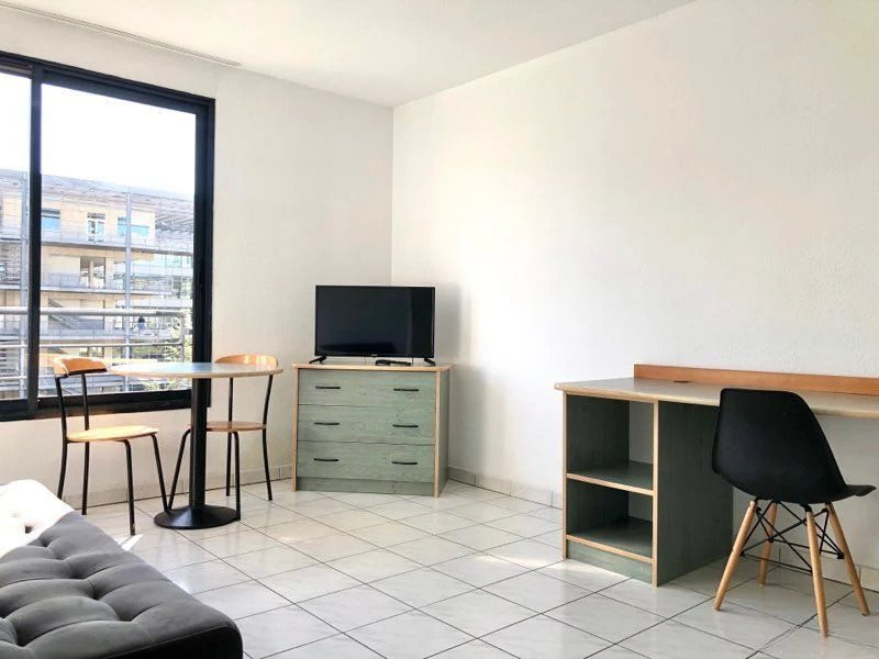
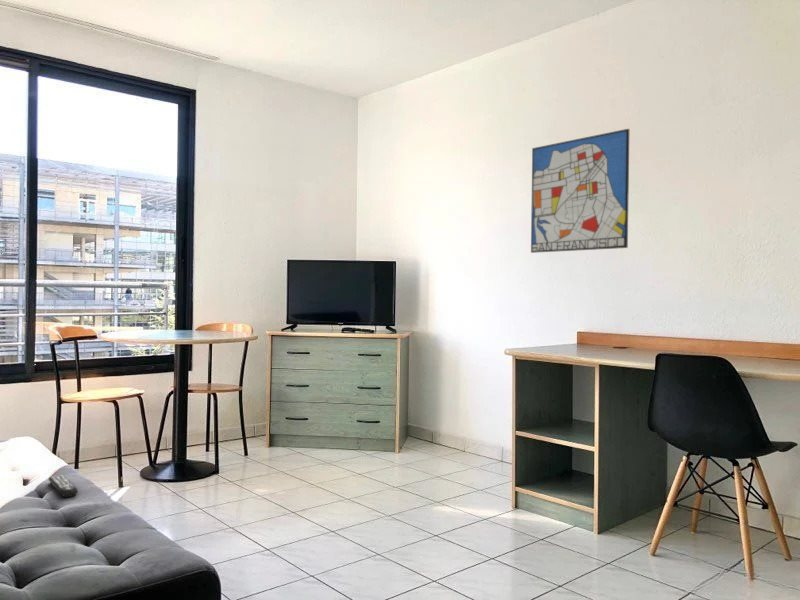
+ wall art [530,128,630,254]
+ remote control [47,474,78,499]
